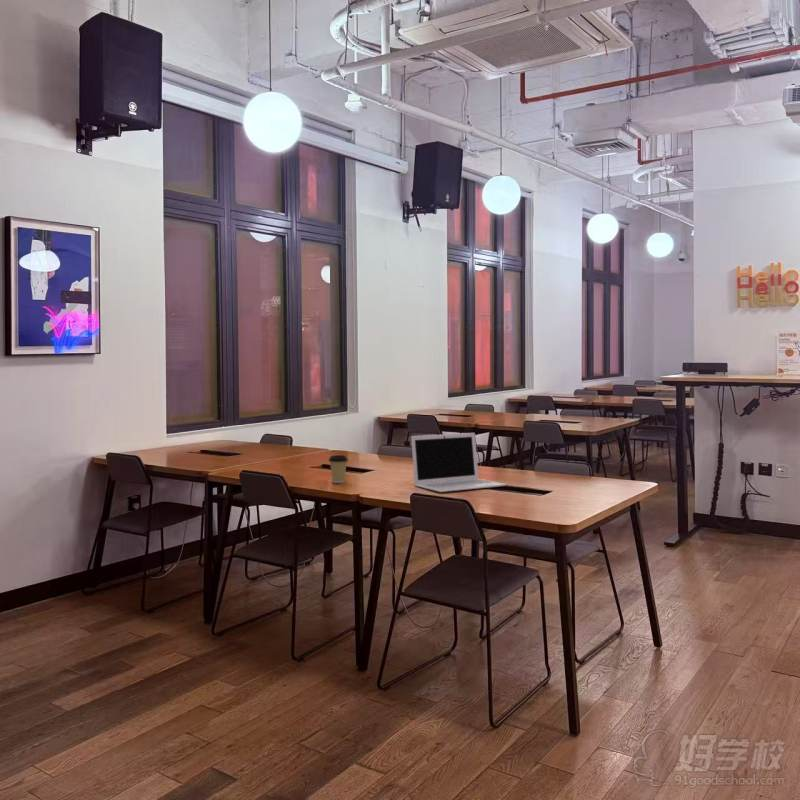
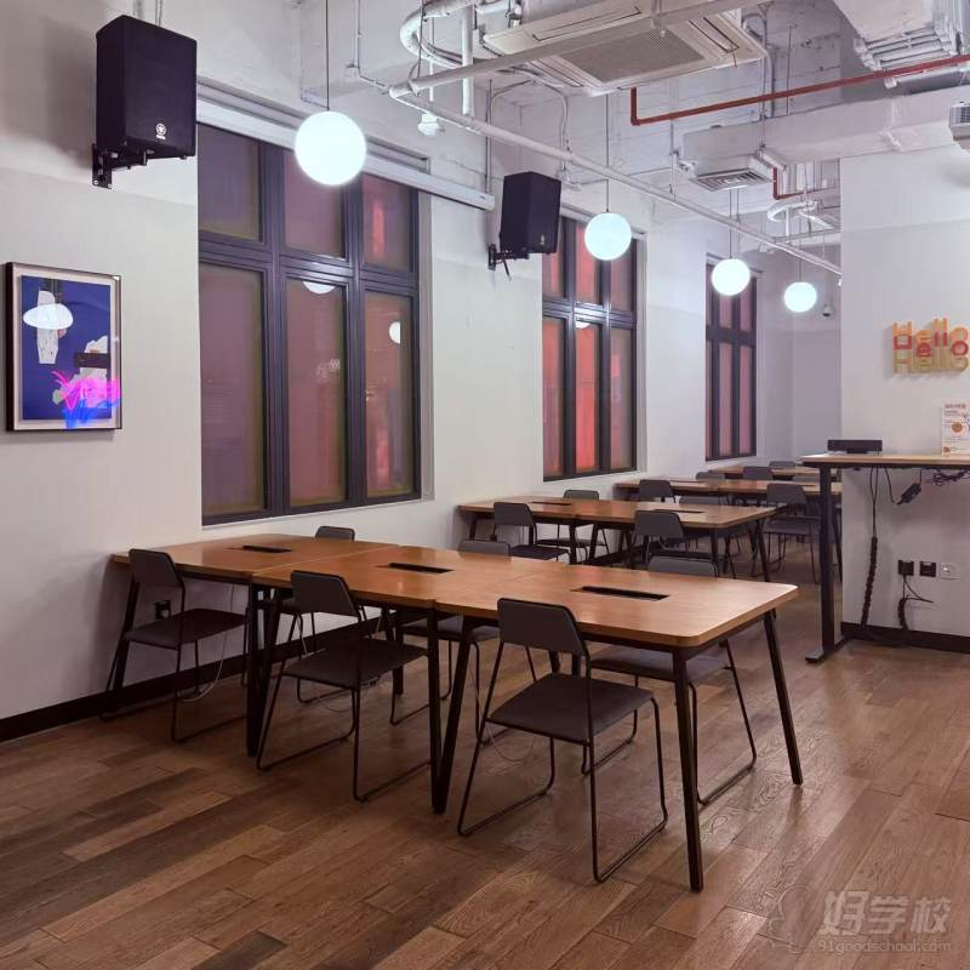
- laptop [410,432,507,493]
- coffee cup [328,454,349,484]
